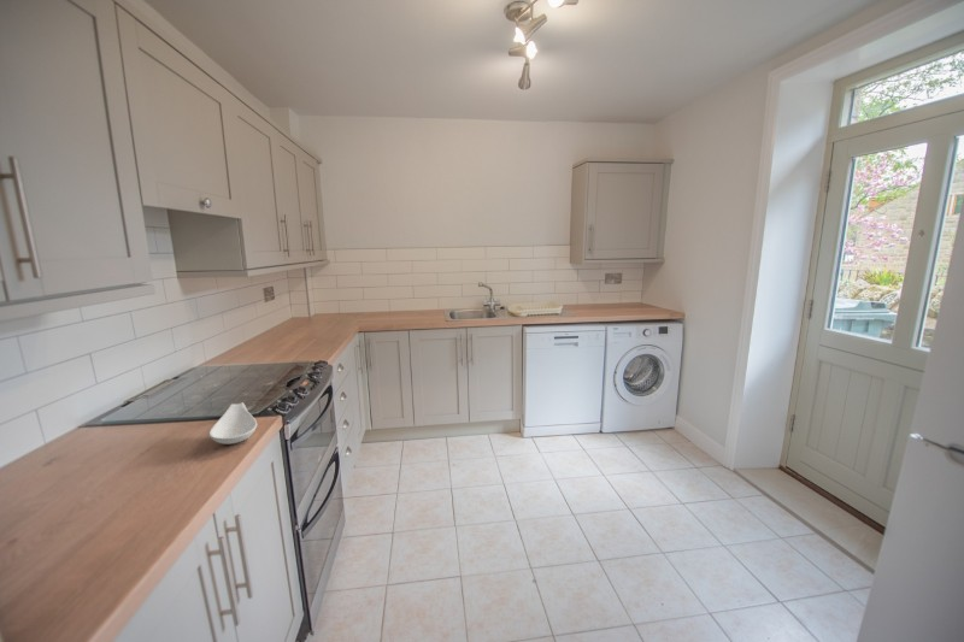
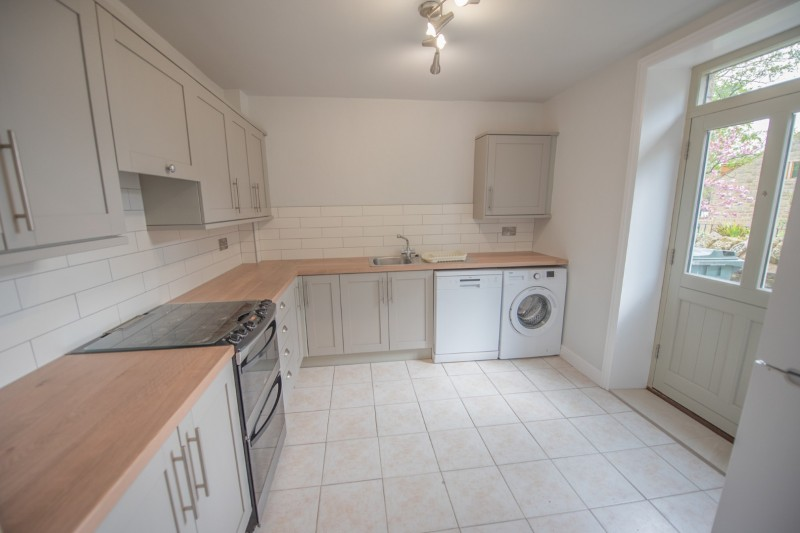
- spoon rest [208,401,258,446]
